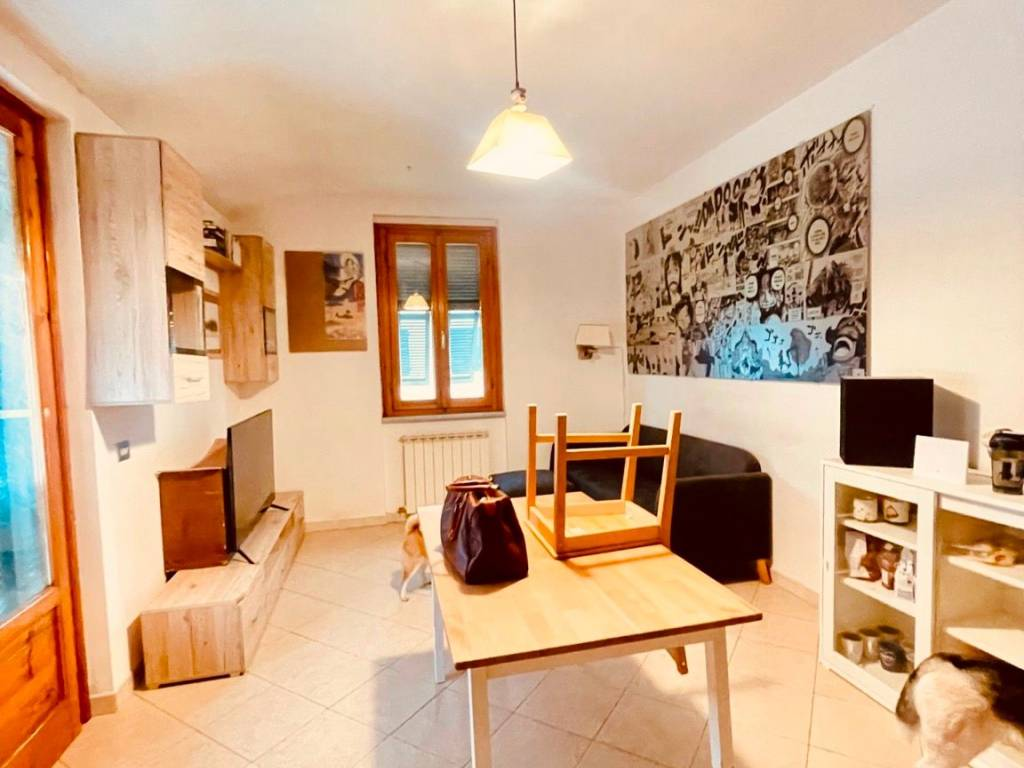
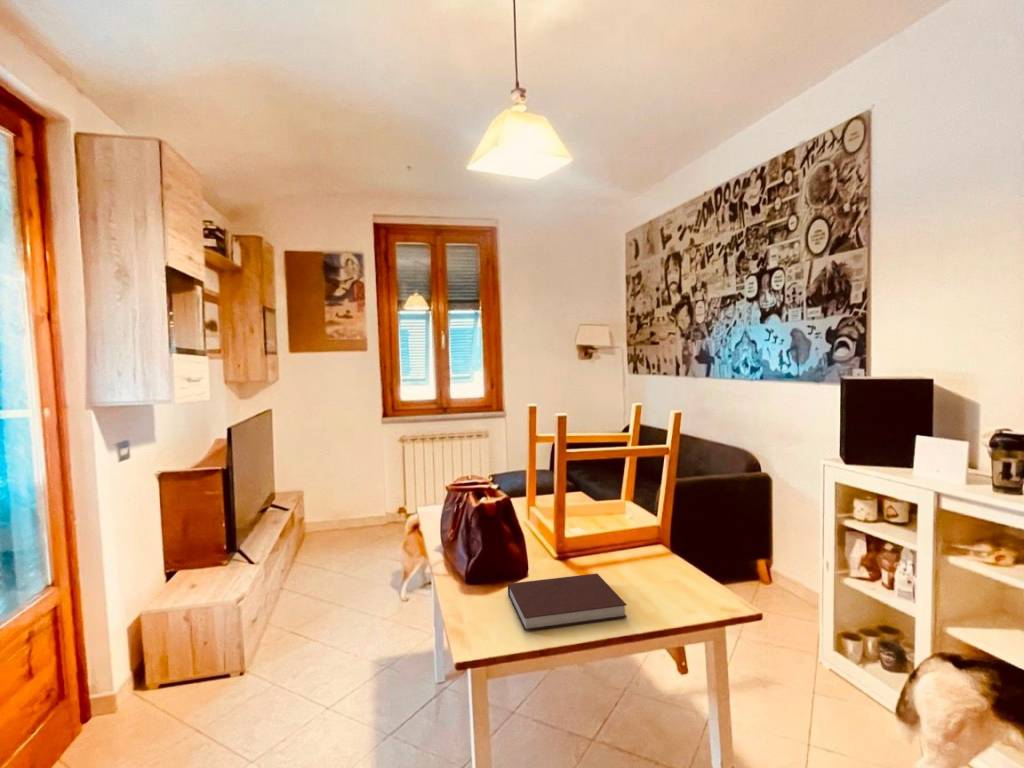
+ notebook [507,573,628,632]
